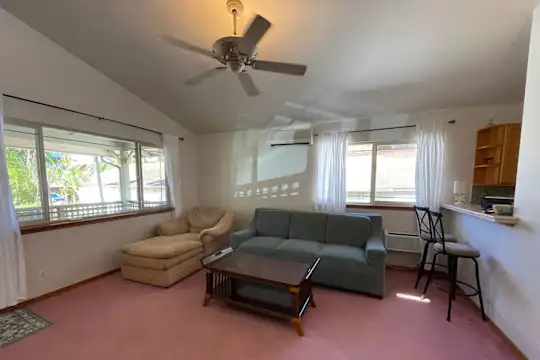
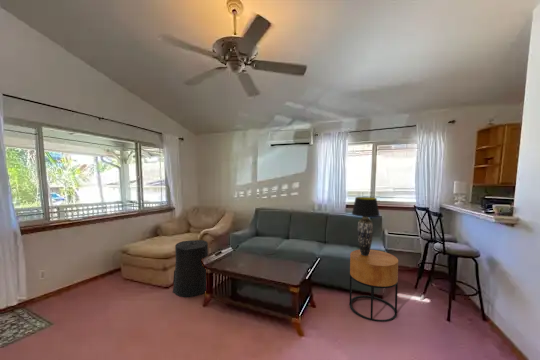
+ table lamp [351,196,381,256]
+ side table [348,249,399,323]
+ trash can [171,239,209,298]
